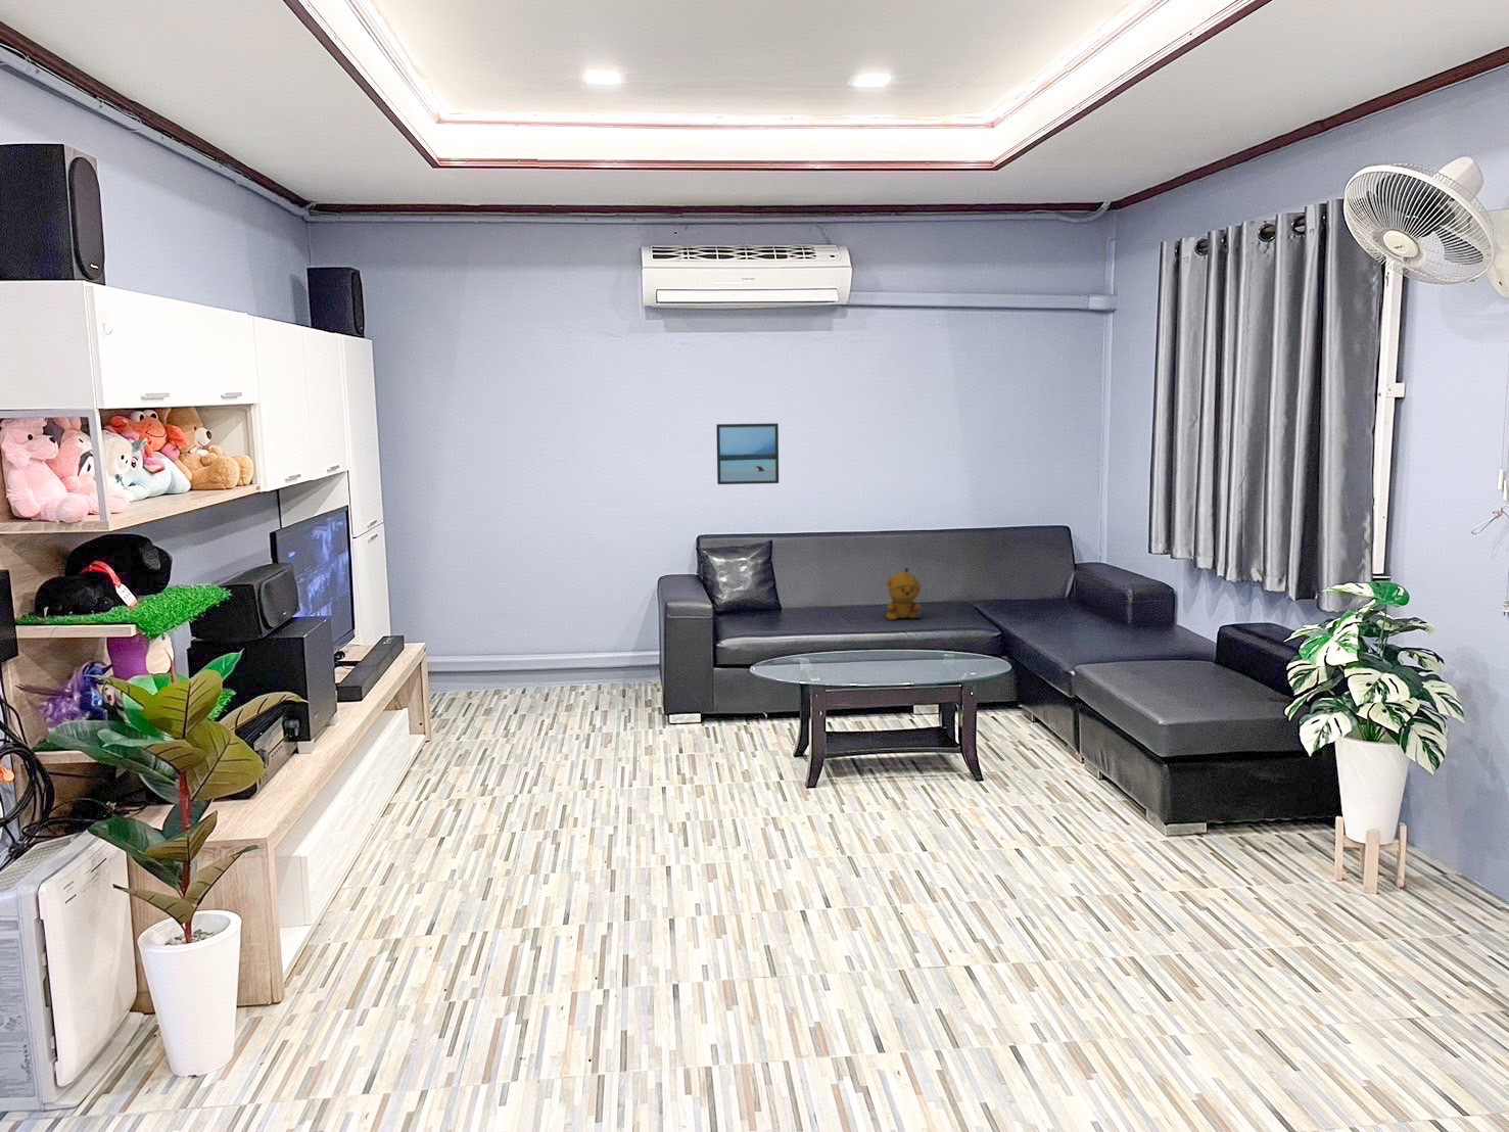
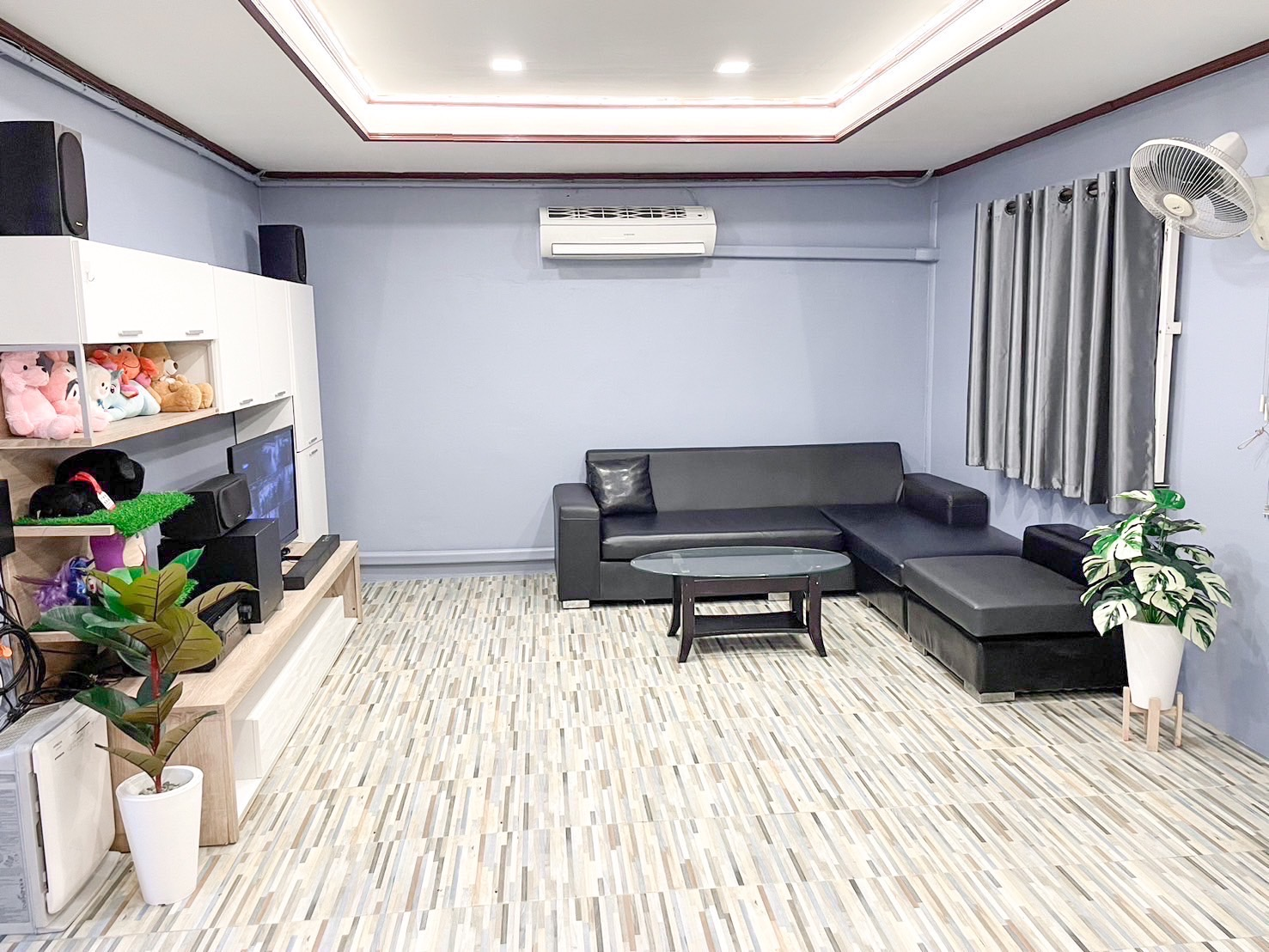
- stuffed bear [885,567,923,621]
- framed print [715,422,780,485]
